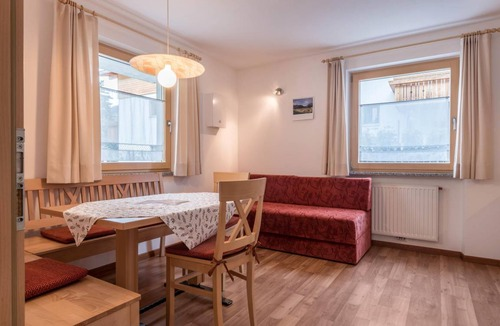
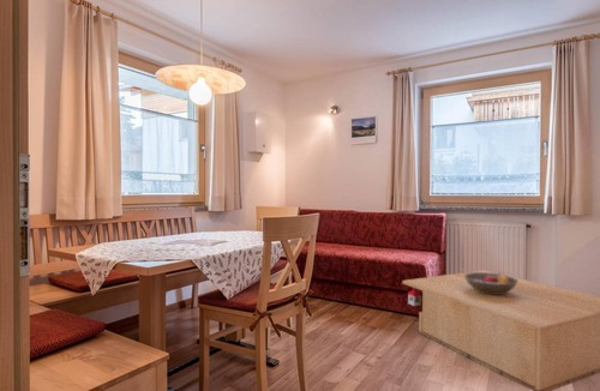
+ fruit bowl [464,271,518,294]
+ coffee table [401,269,600,391]
